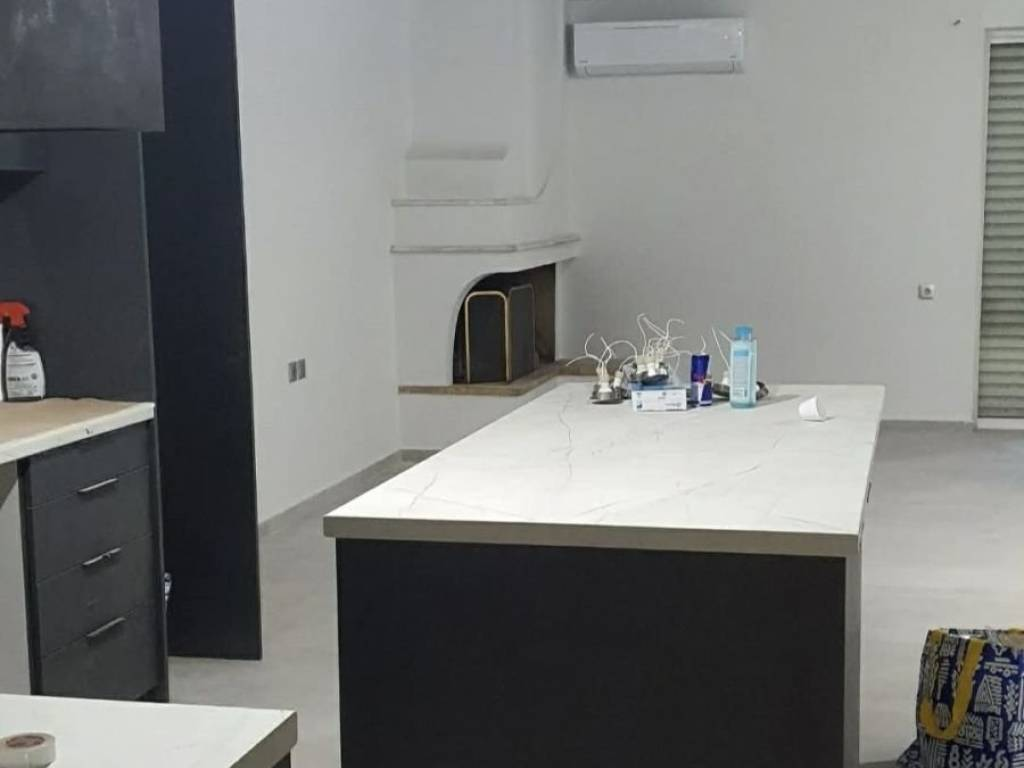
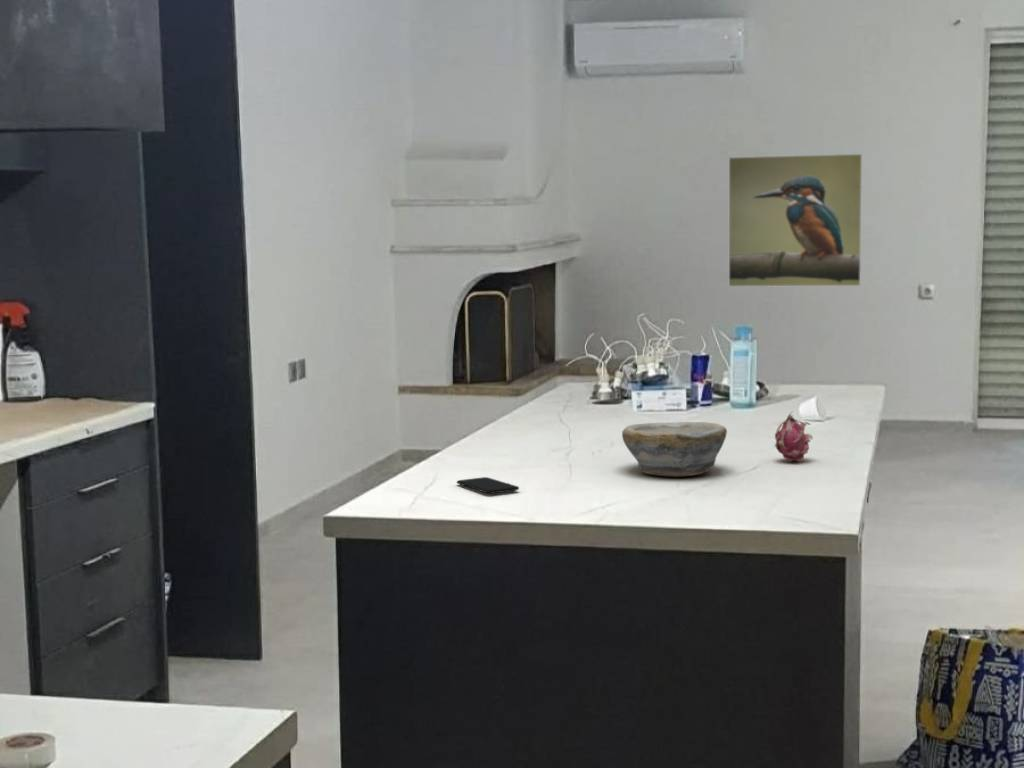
+ smartphone [456,476,520,495]
+ bowl [621,421,728,477]
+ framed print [728,153,863,288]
+ fruit [774,409,813,464]
